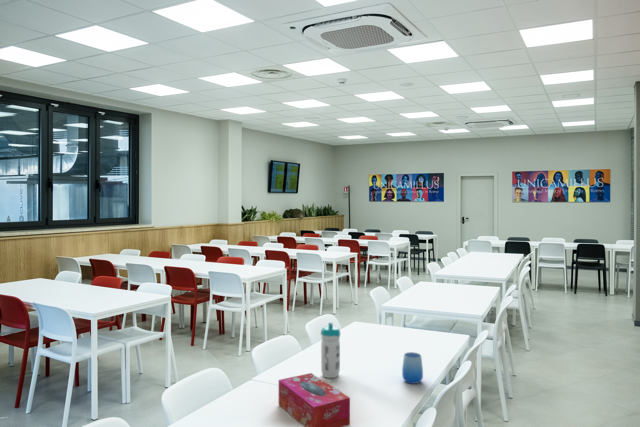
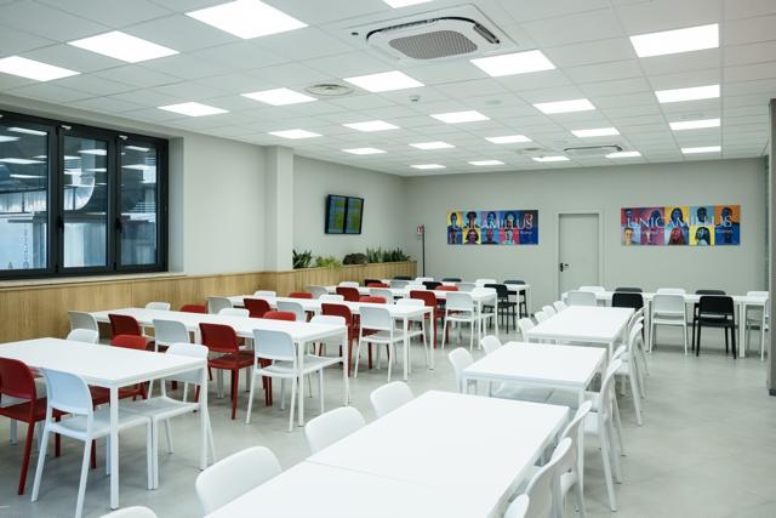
- tissue box [278,372,351,427]
- cup [401,351,424,385]
- water bottle [320,322,341,379]
